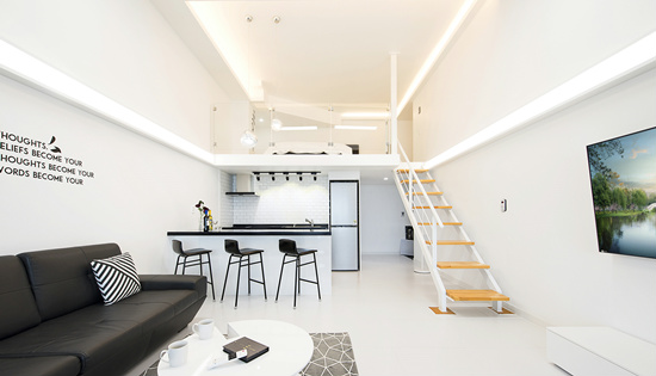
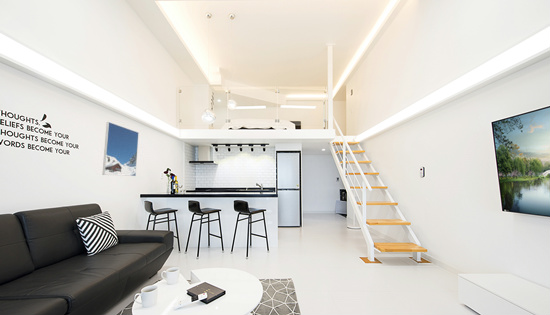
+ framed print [101,121,140,177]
